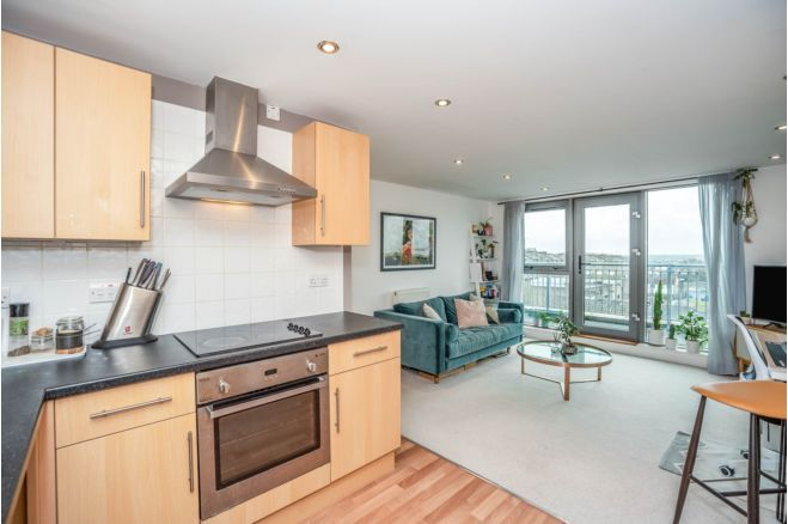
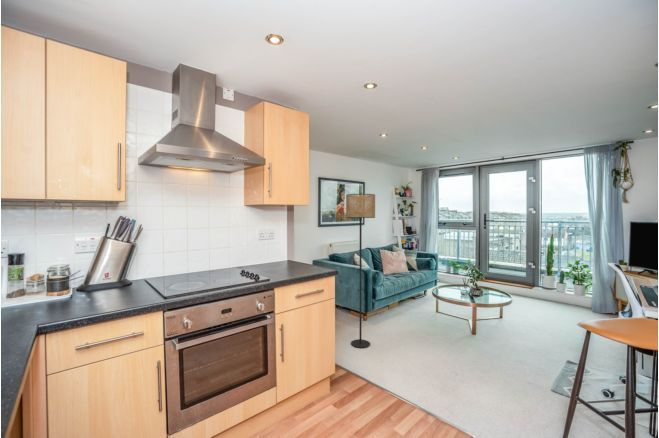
+ floor lamp [345,193,376,349]
